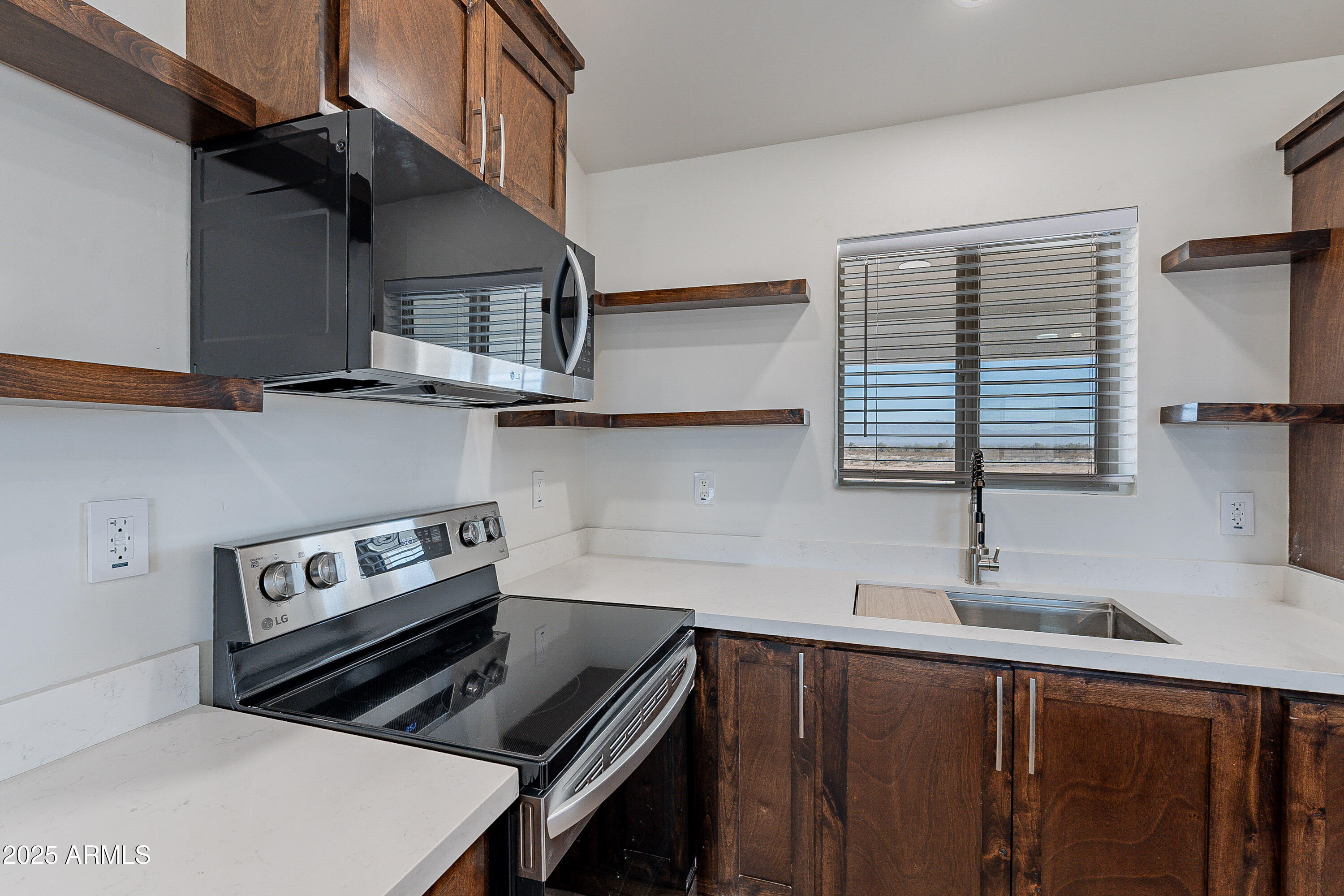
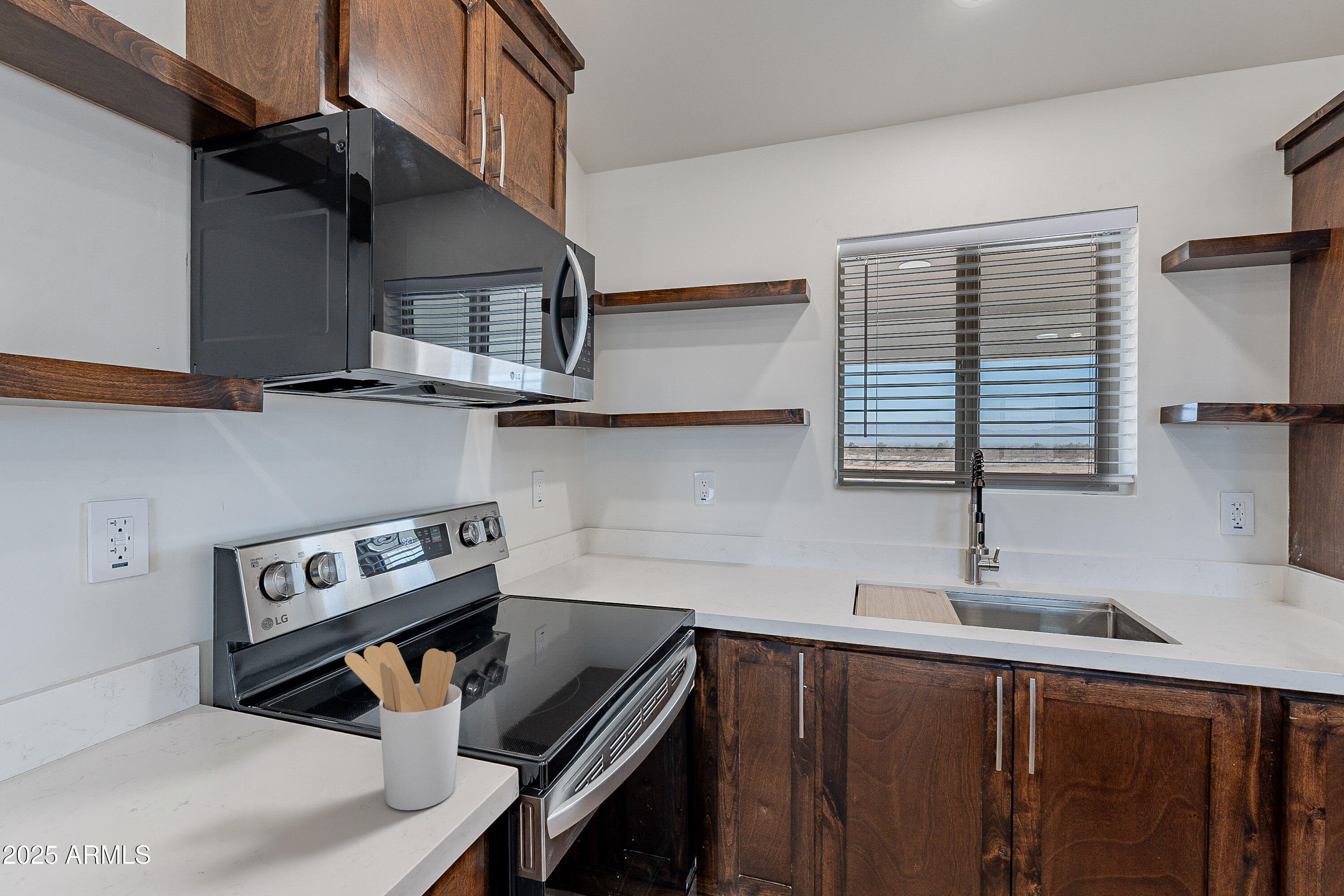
+ utensil holder [344,642,462,811]
